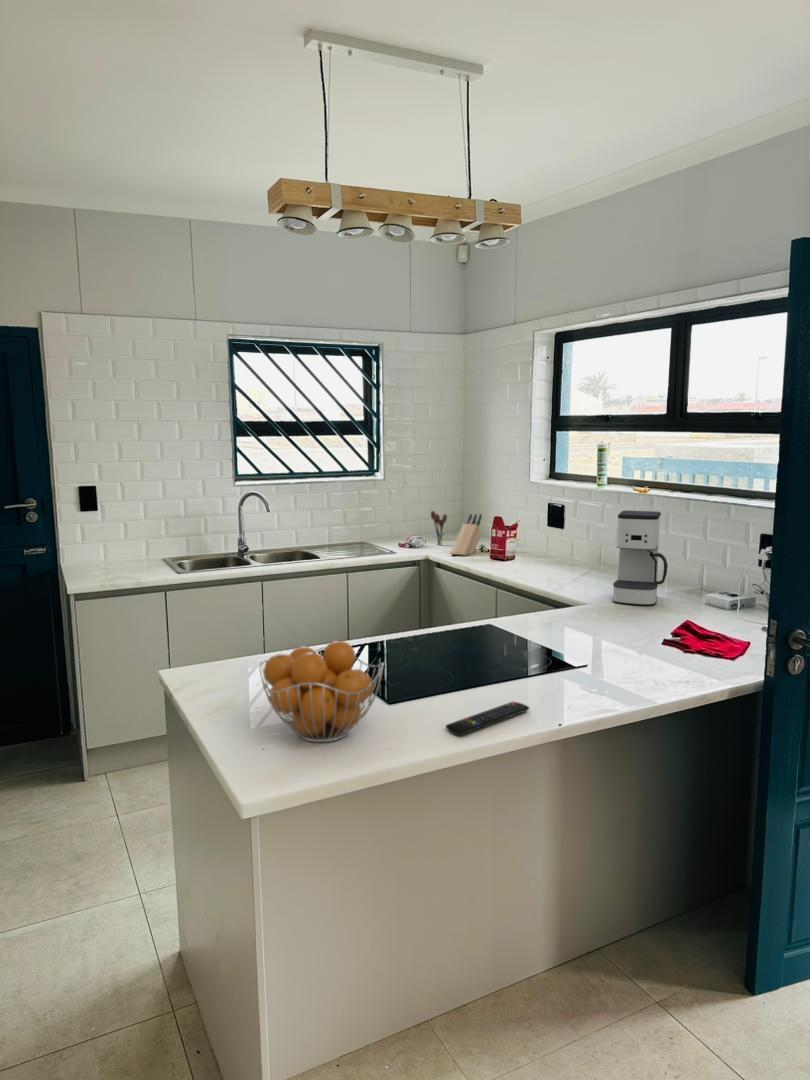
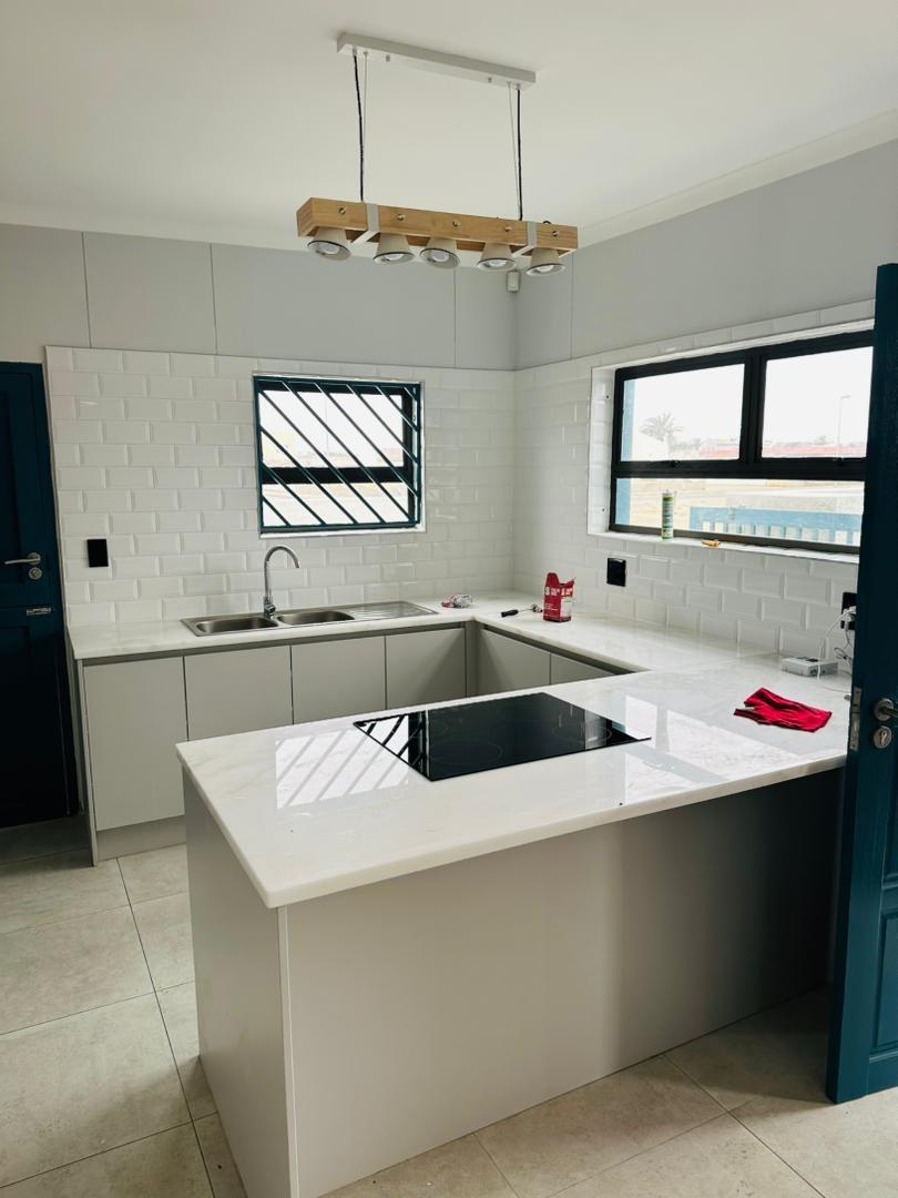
- fruit basket [258,640,385,743]
- utensil holder [430,510,448,546]
- remote control [445,701,530,736]
- coffee maker [612,510,669,607]
- knife block [450,513,483,557]
